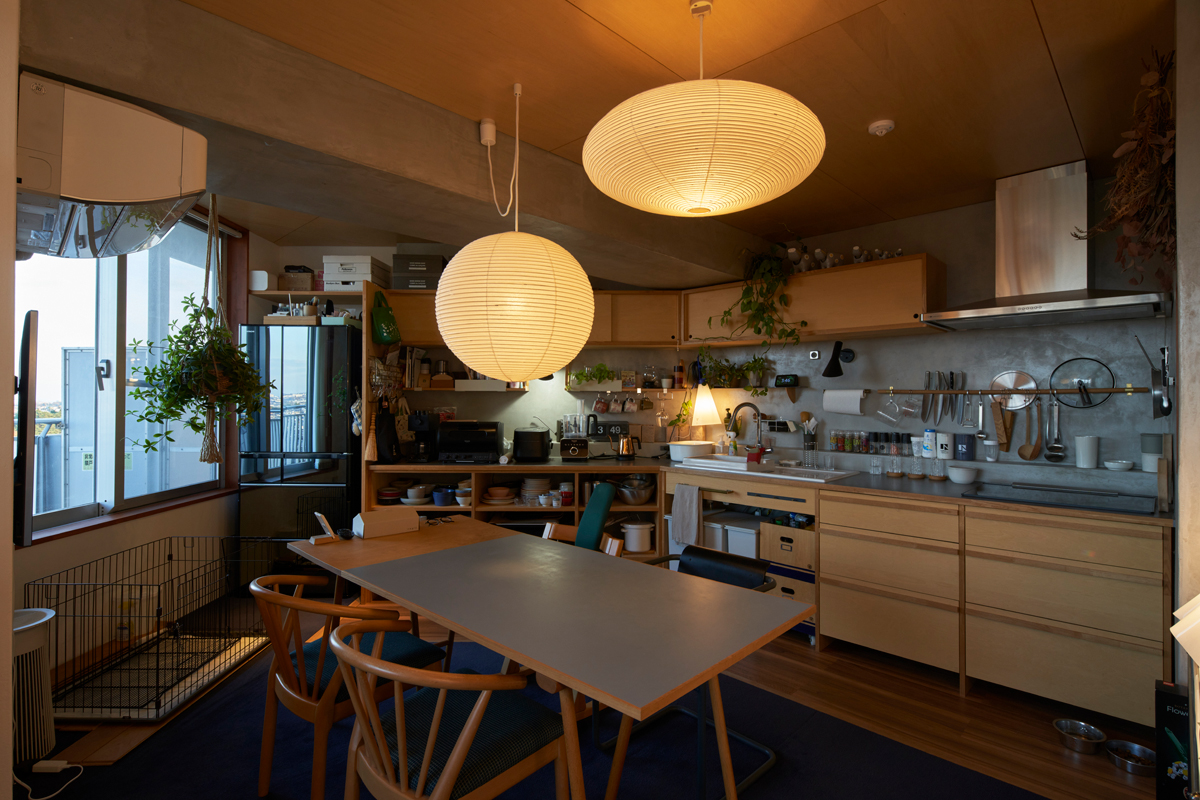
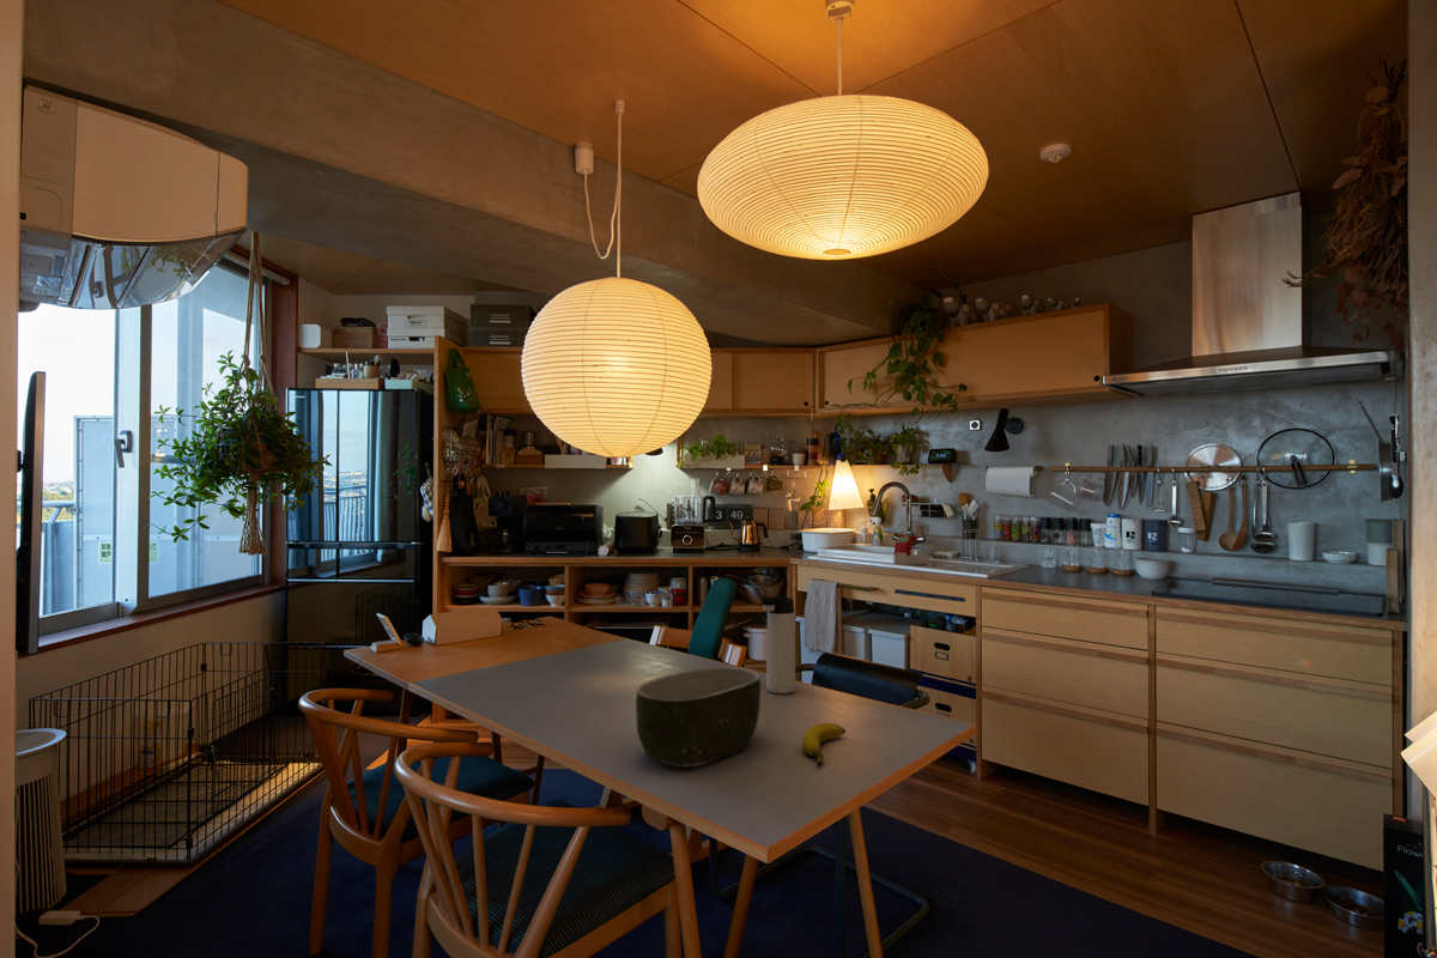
+ banana [801,722,847,766]
+ bowl [635,666,762,768]
+ thermos bottle [758,592,796,695]
